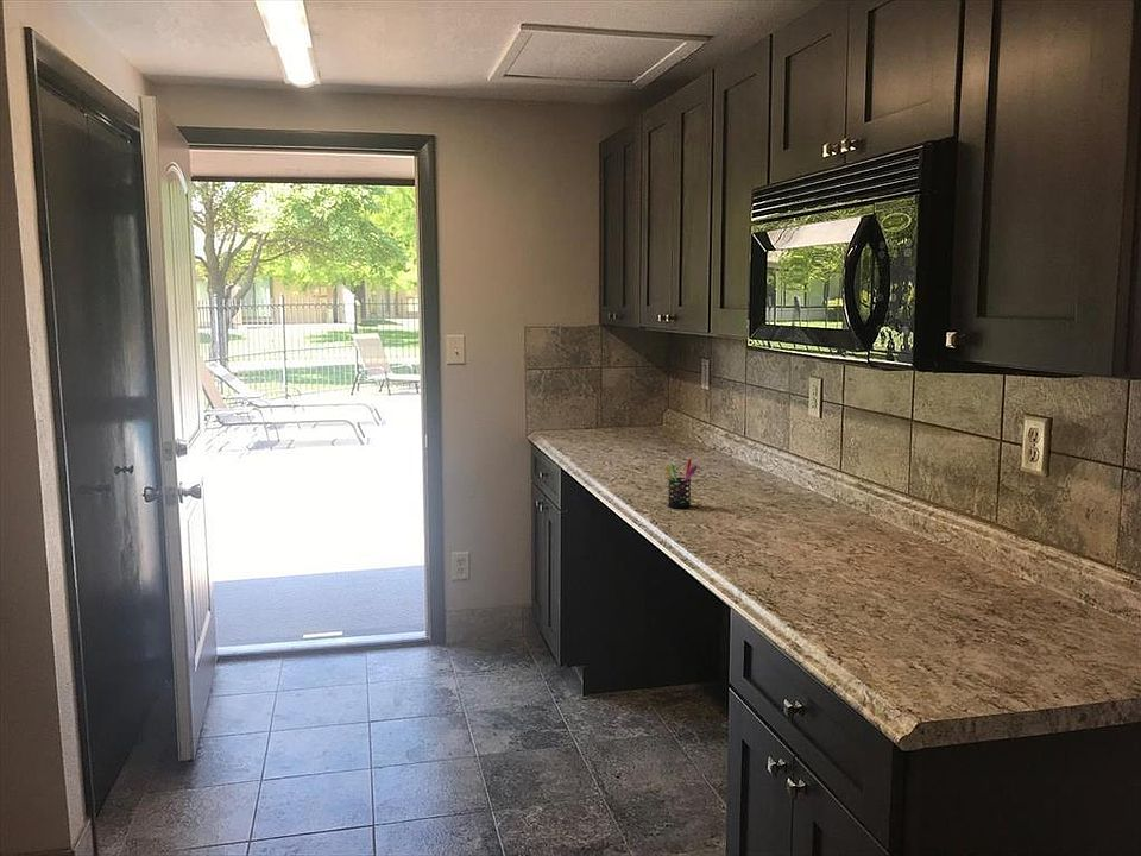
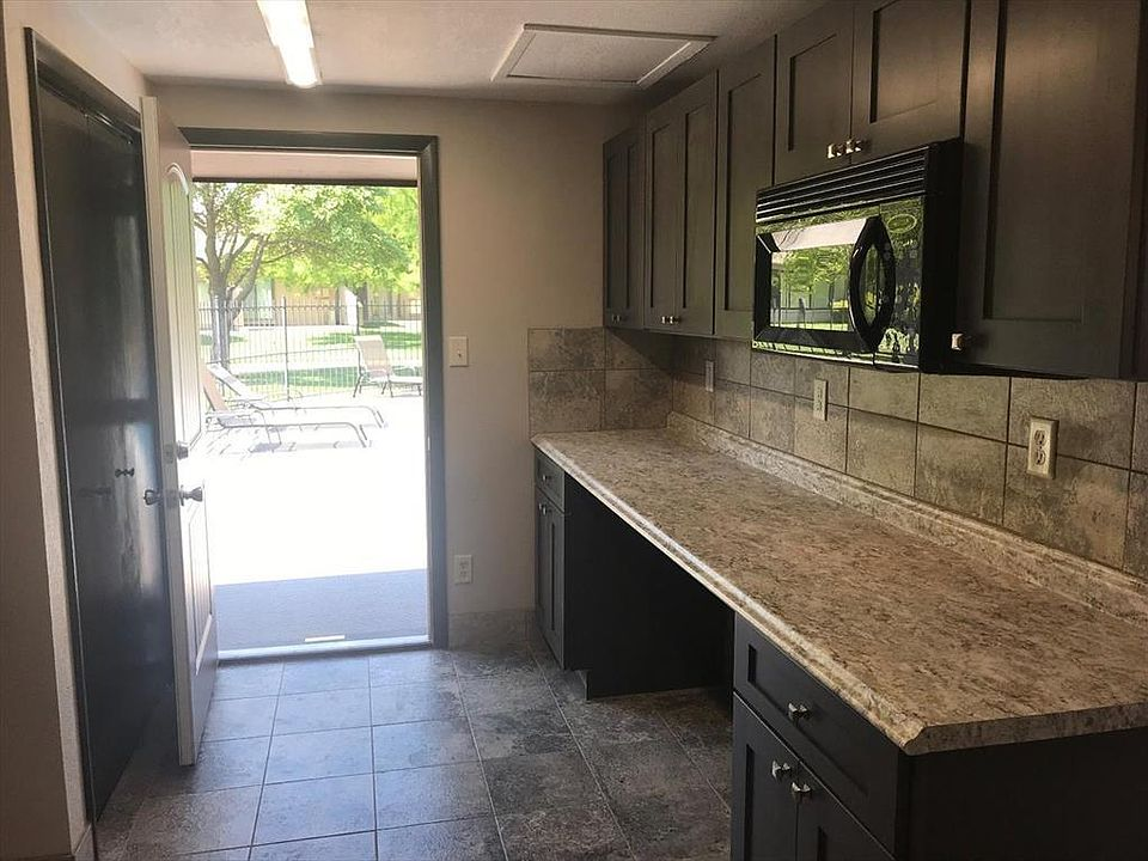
- pen holder [663,458,698,509]
